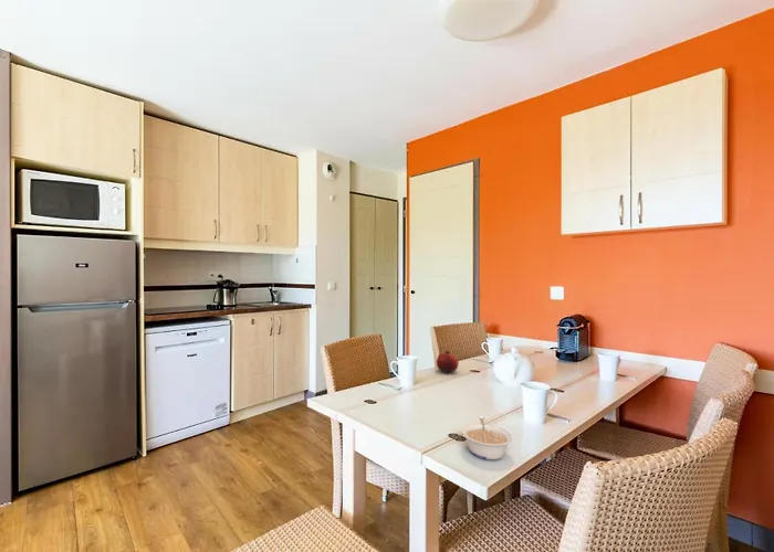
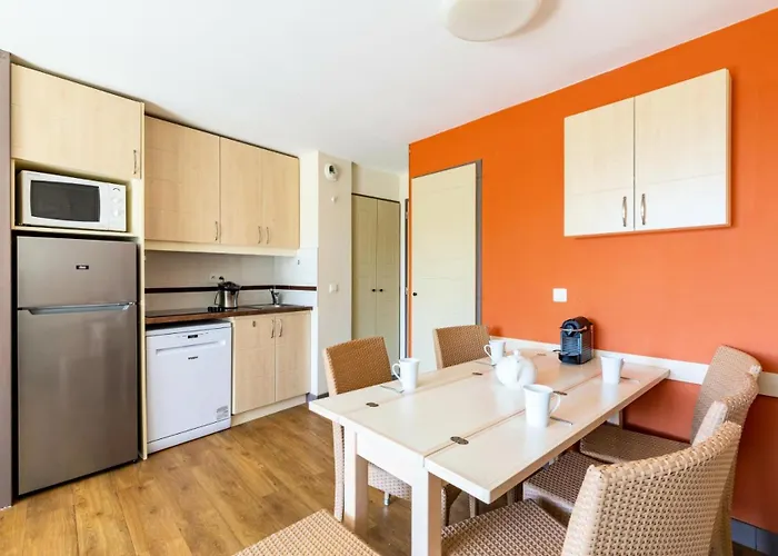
- fruit [436,349,460,373]
- legume [461,415,513,460]
